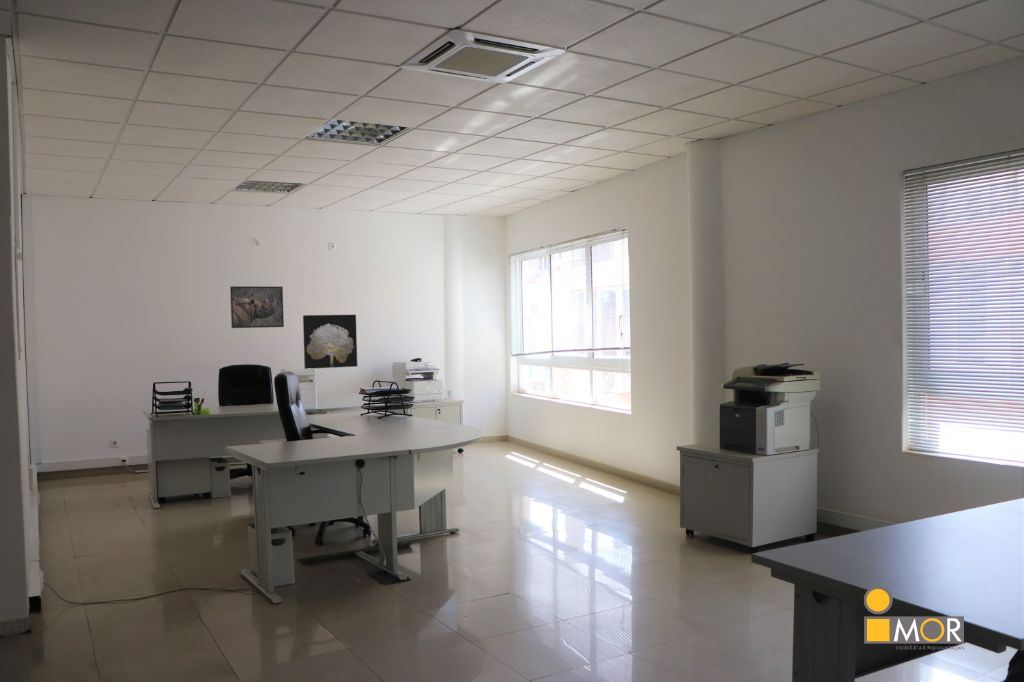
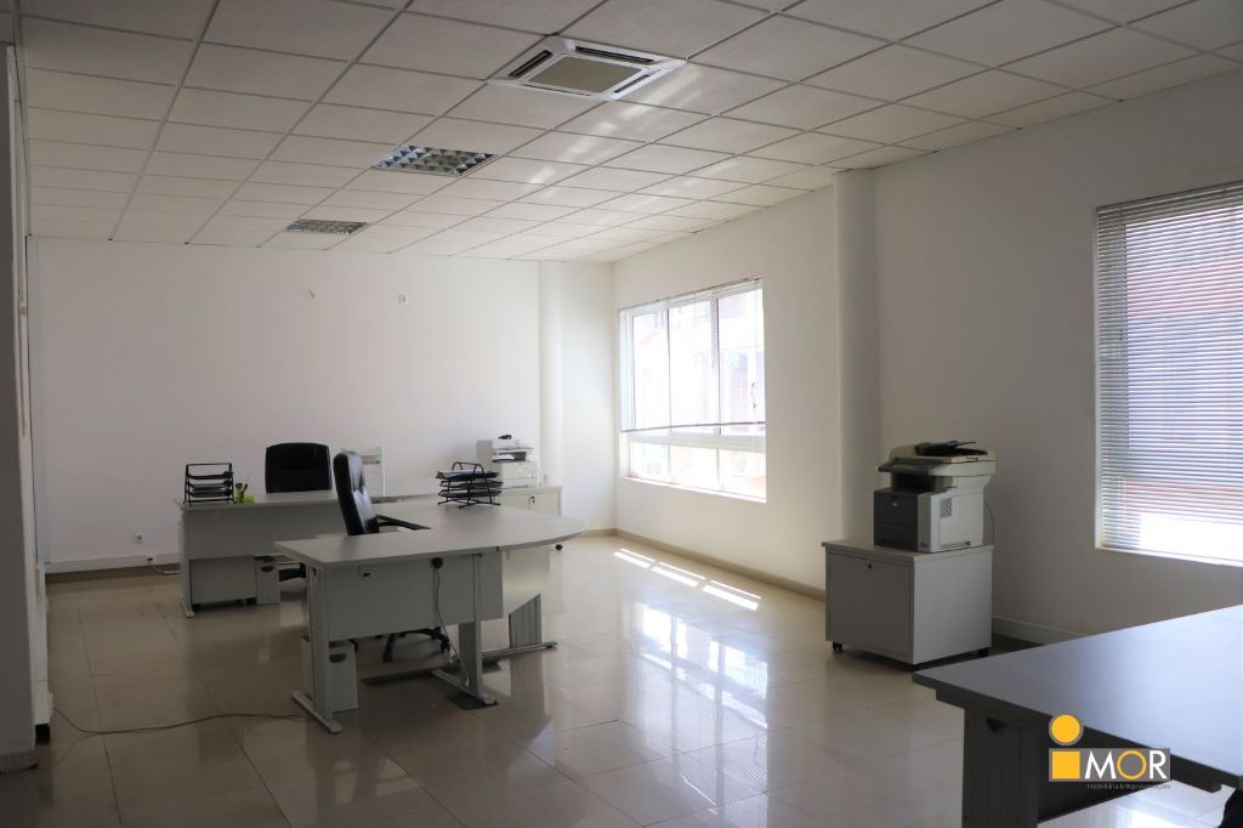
- wall art [302,314,358,370]
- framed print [229,285,285,329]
